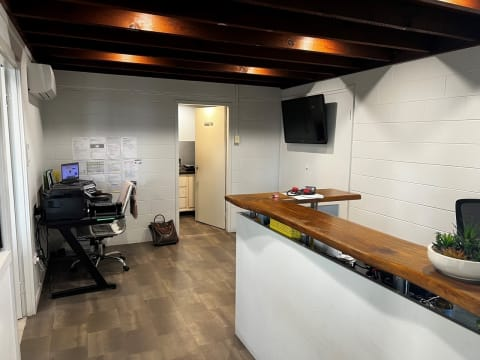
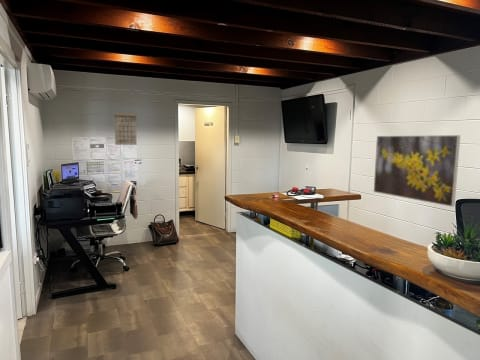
+ calendar [113,113,138,146]
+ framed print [373,134,461,208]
